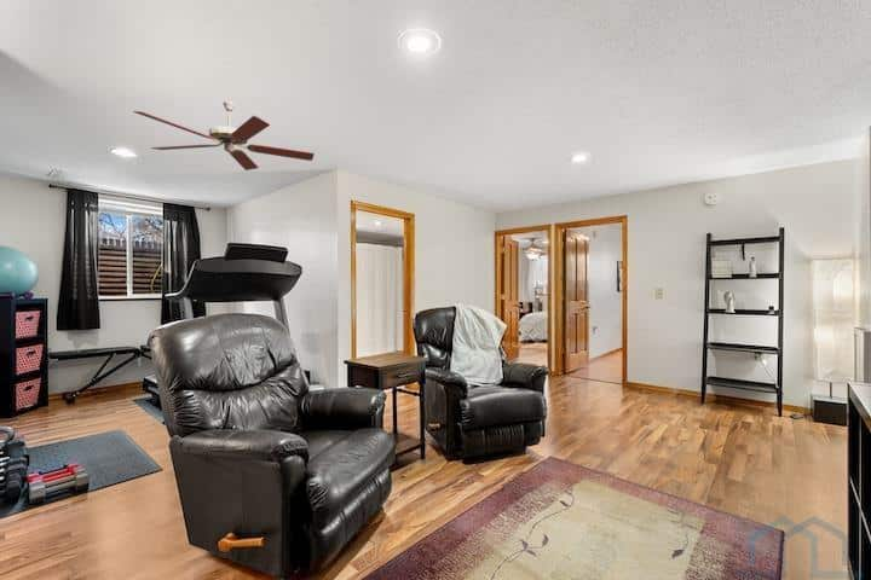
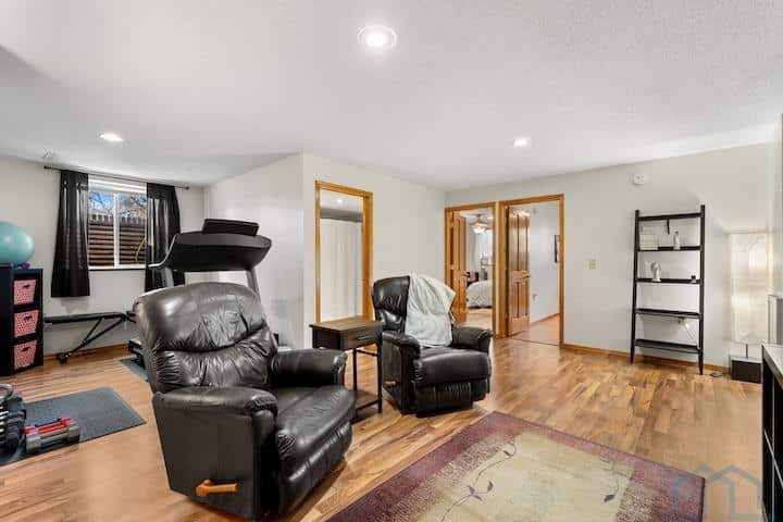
- ceiling fan [132,100,316,172]
